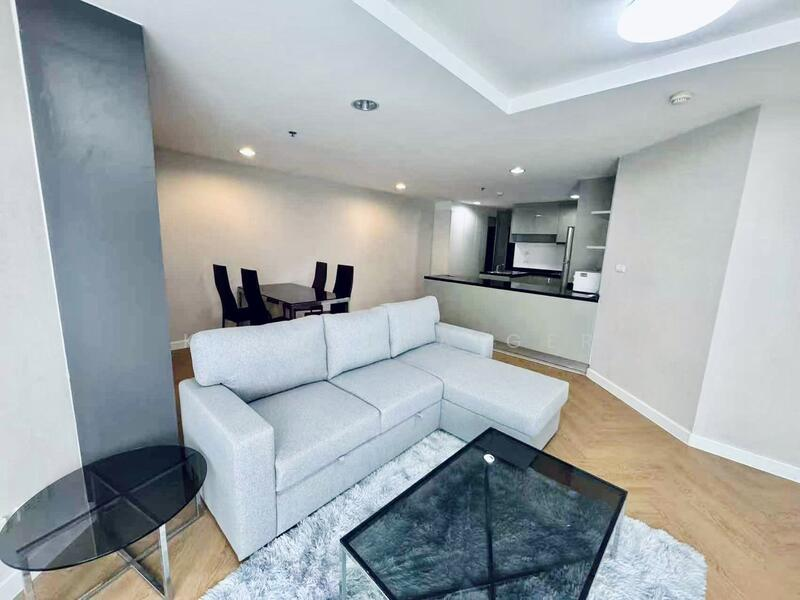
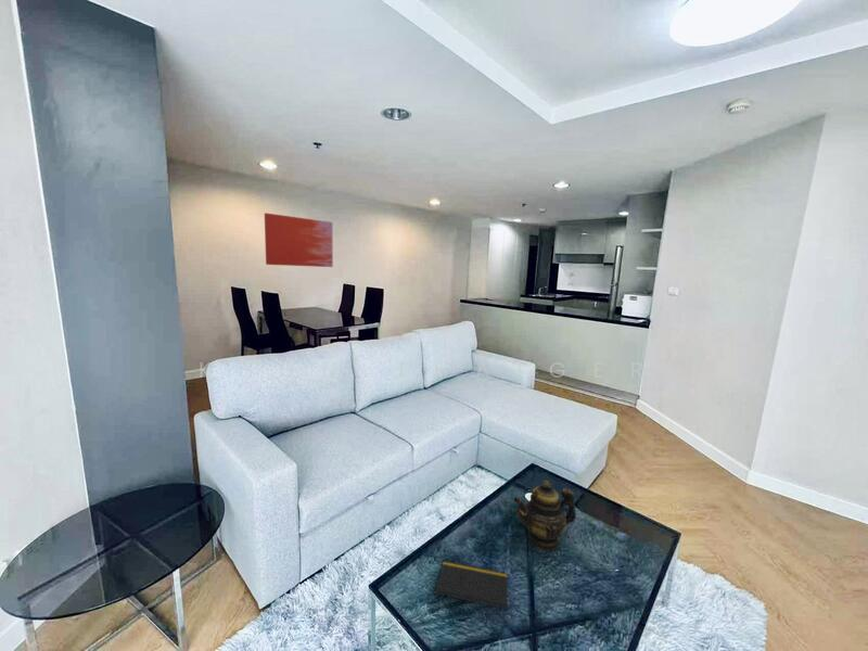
+ wall art [264,212,334,268]
+ teapot [513,480,577,551]
+ notepad [434,559,510,618]
